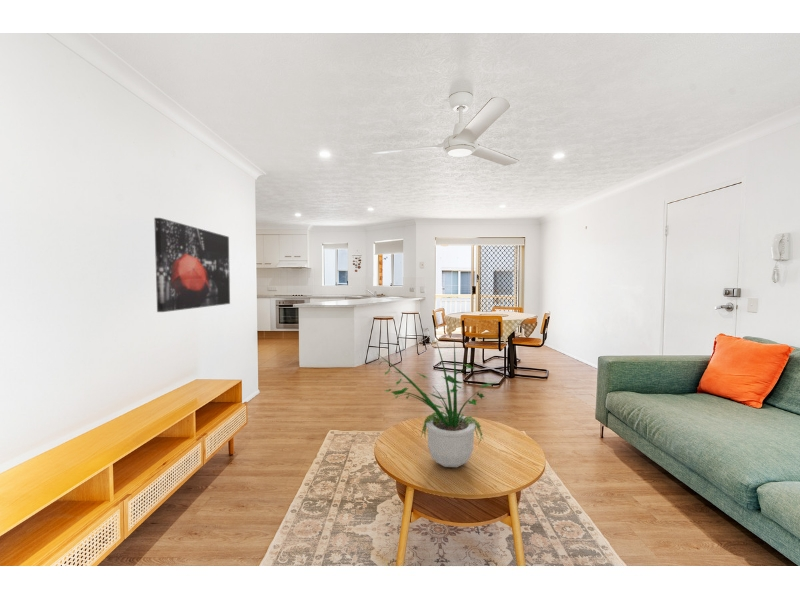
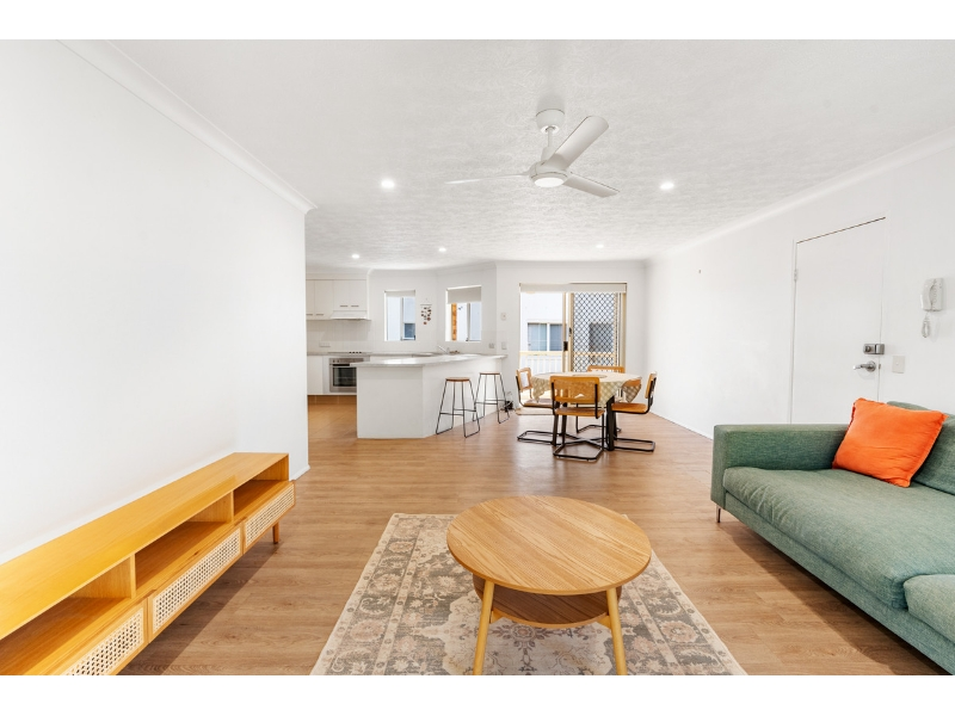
- potted plant [378,340,497,468]
- wall art [153,217,231,313]
